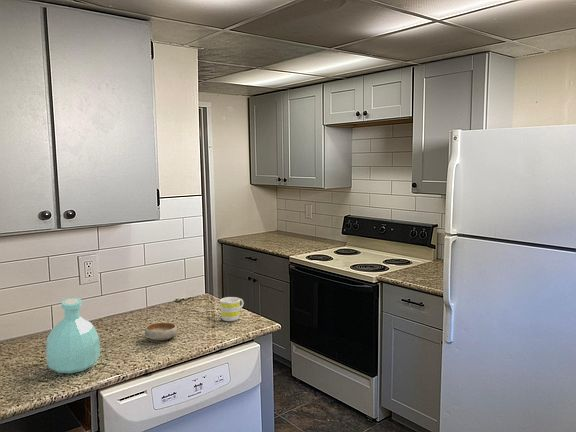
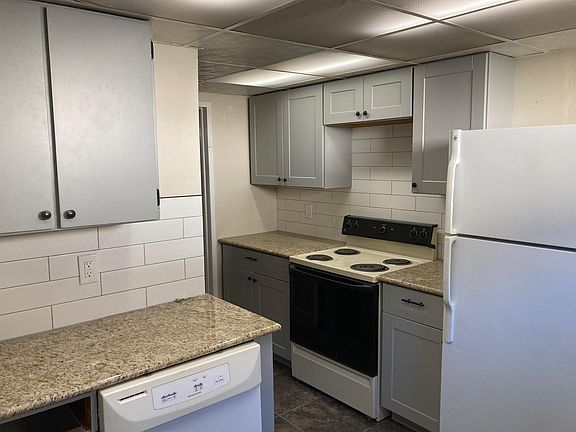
- mug [219,296,245,322]
- bottle [45,297,101,374]
- bowl [144,321,178,341]
